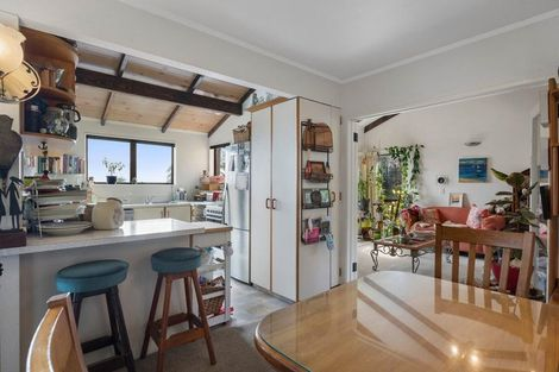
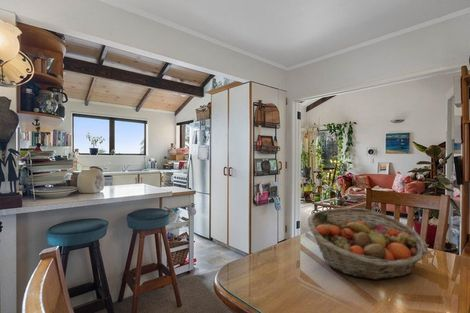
+ fruit basket [307,207,429,281]
